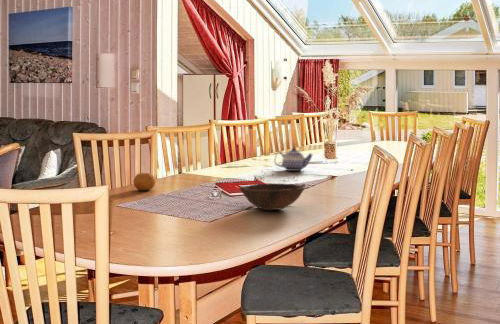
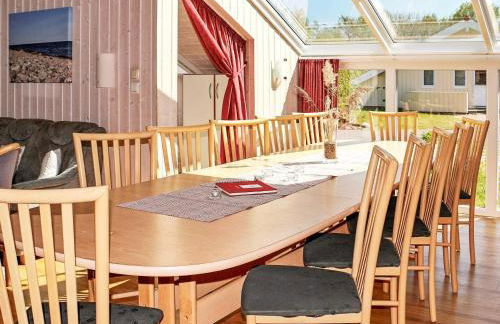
- fruit [132,172,156,192]
- teapot [274,146,313,172]
- bowl [238,182,306,211]
